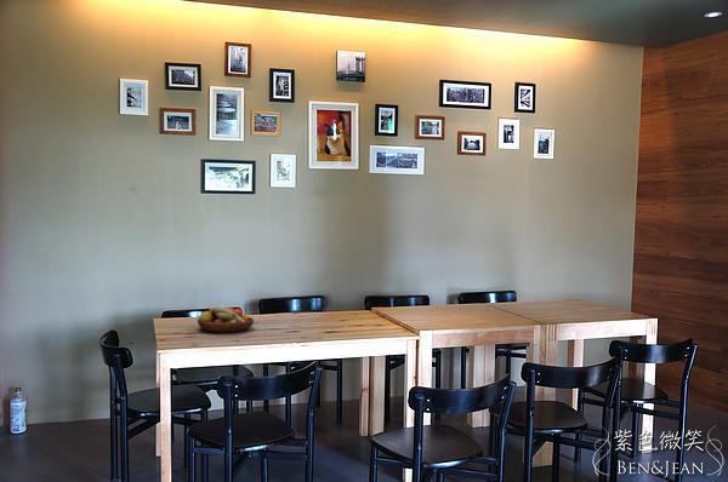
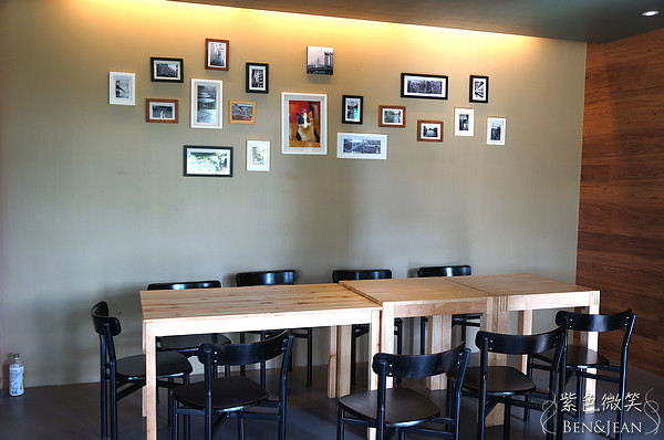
- fruit bowl [197,305,255,333]
